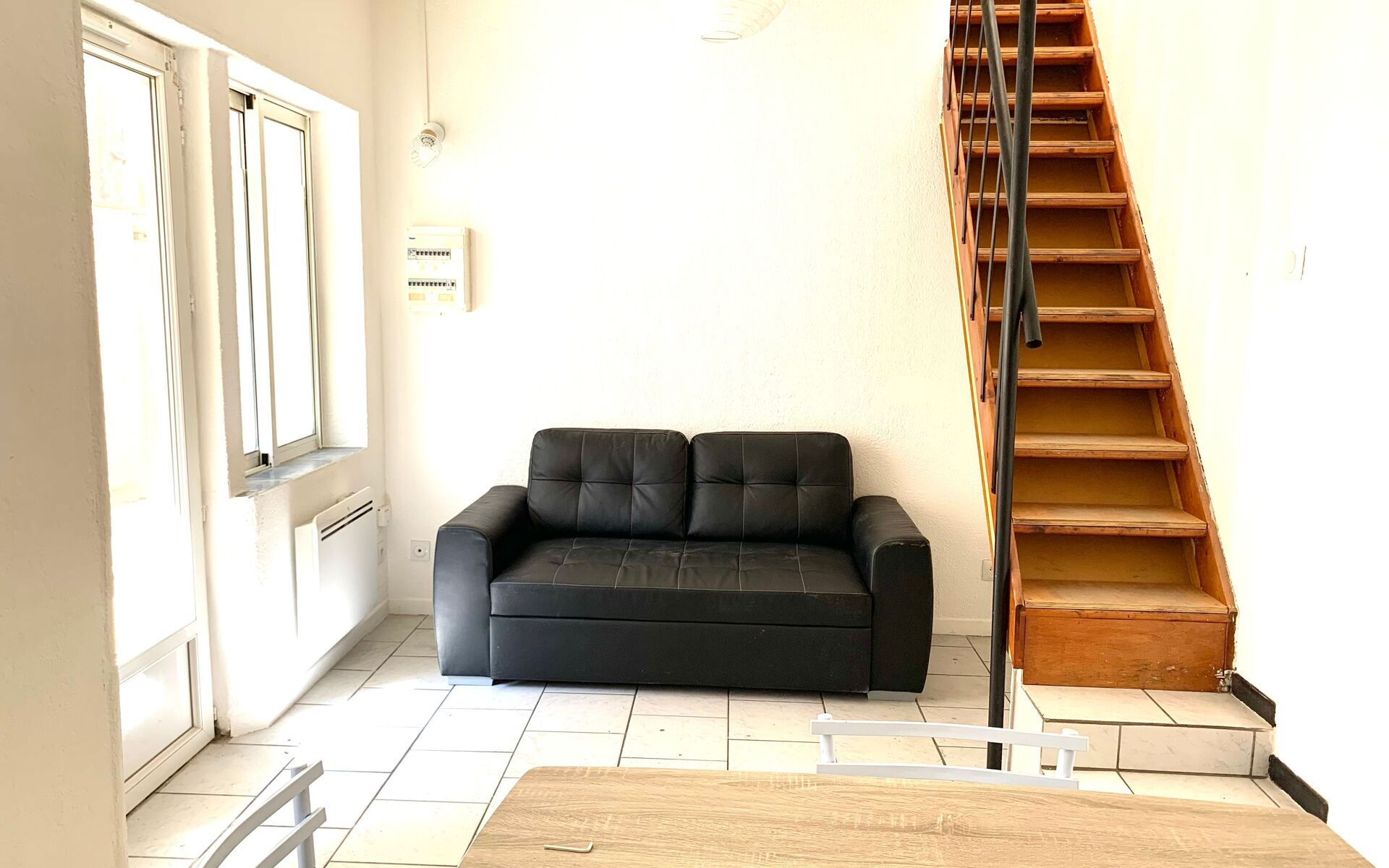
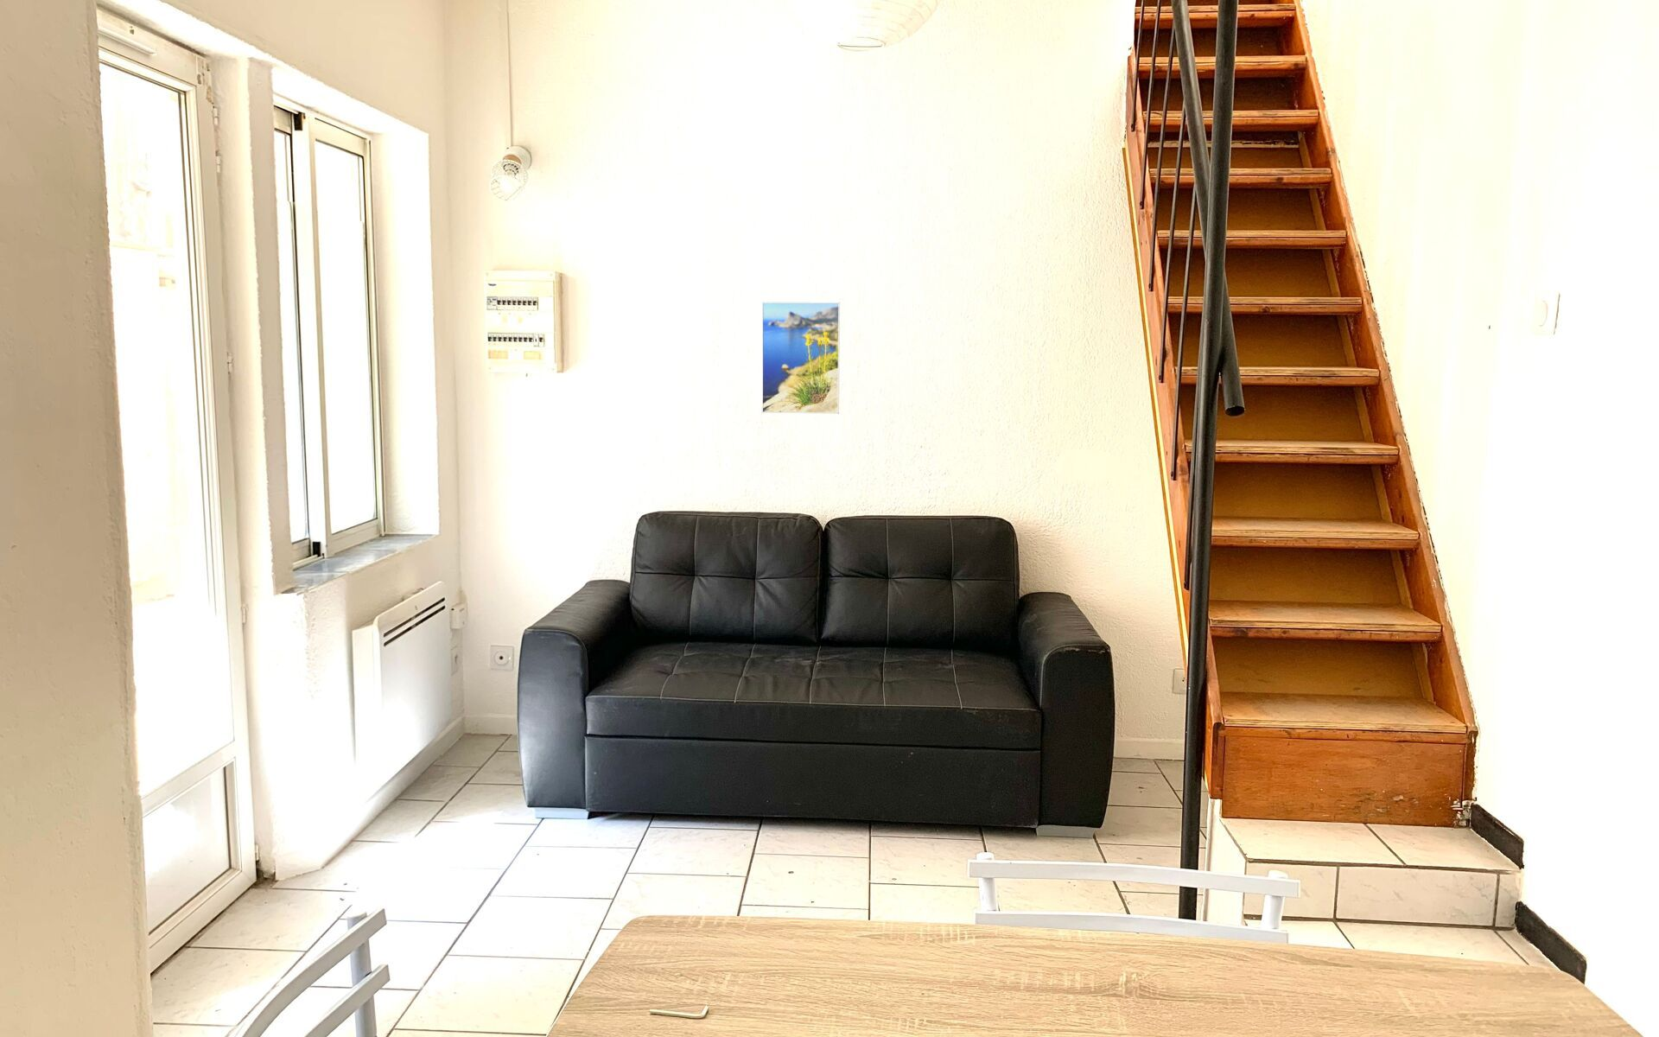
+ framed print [761,301,841,415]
